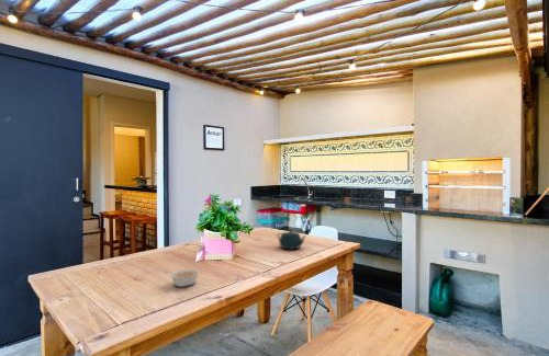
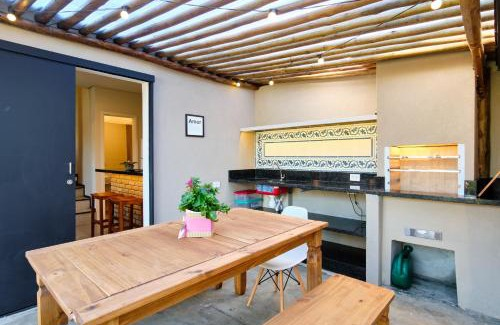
- teapot [276,228,307,250]
- legume [163,268,201,288]
